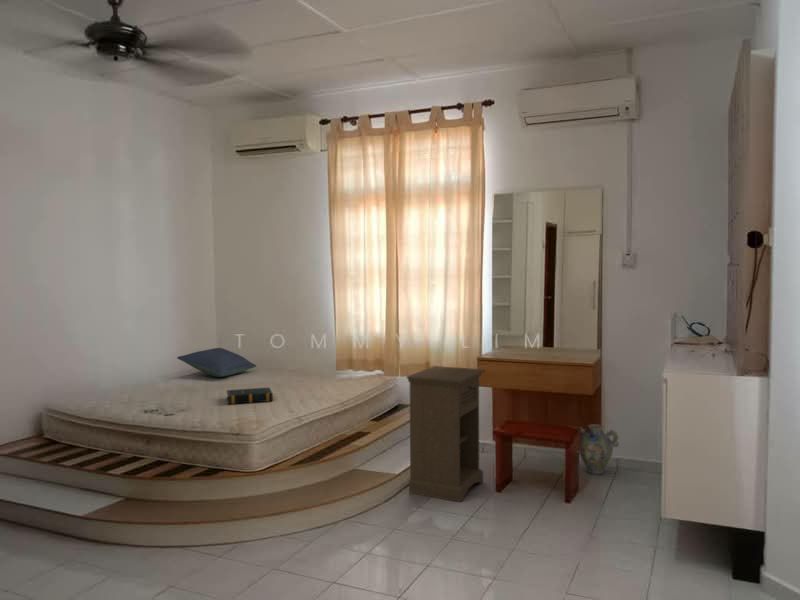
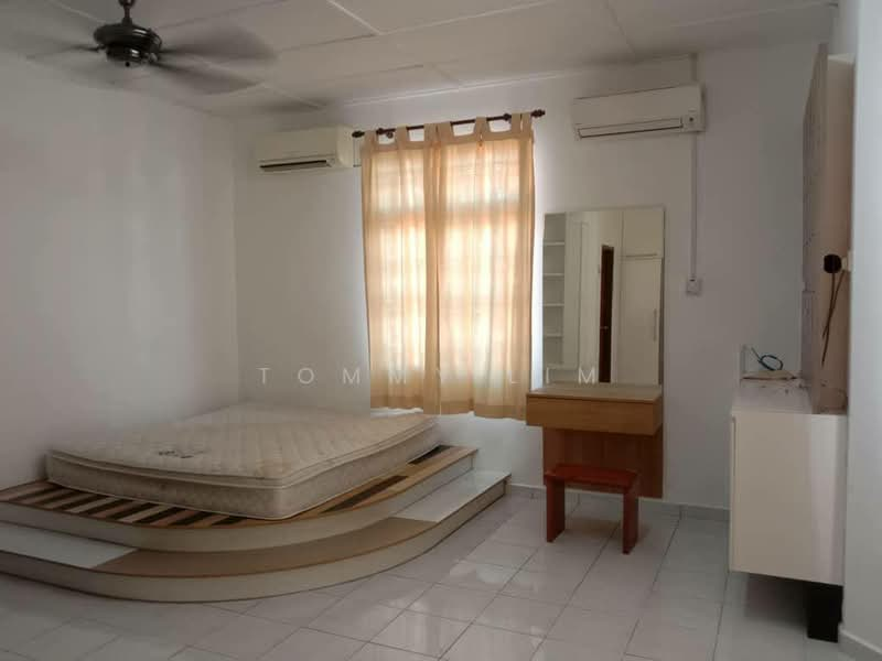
- nightstand [406,365,487,503]
- book [226,386,274,405]
- pillow [176,347,257,378]
- ceramic jug [578,423,620,475]
